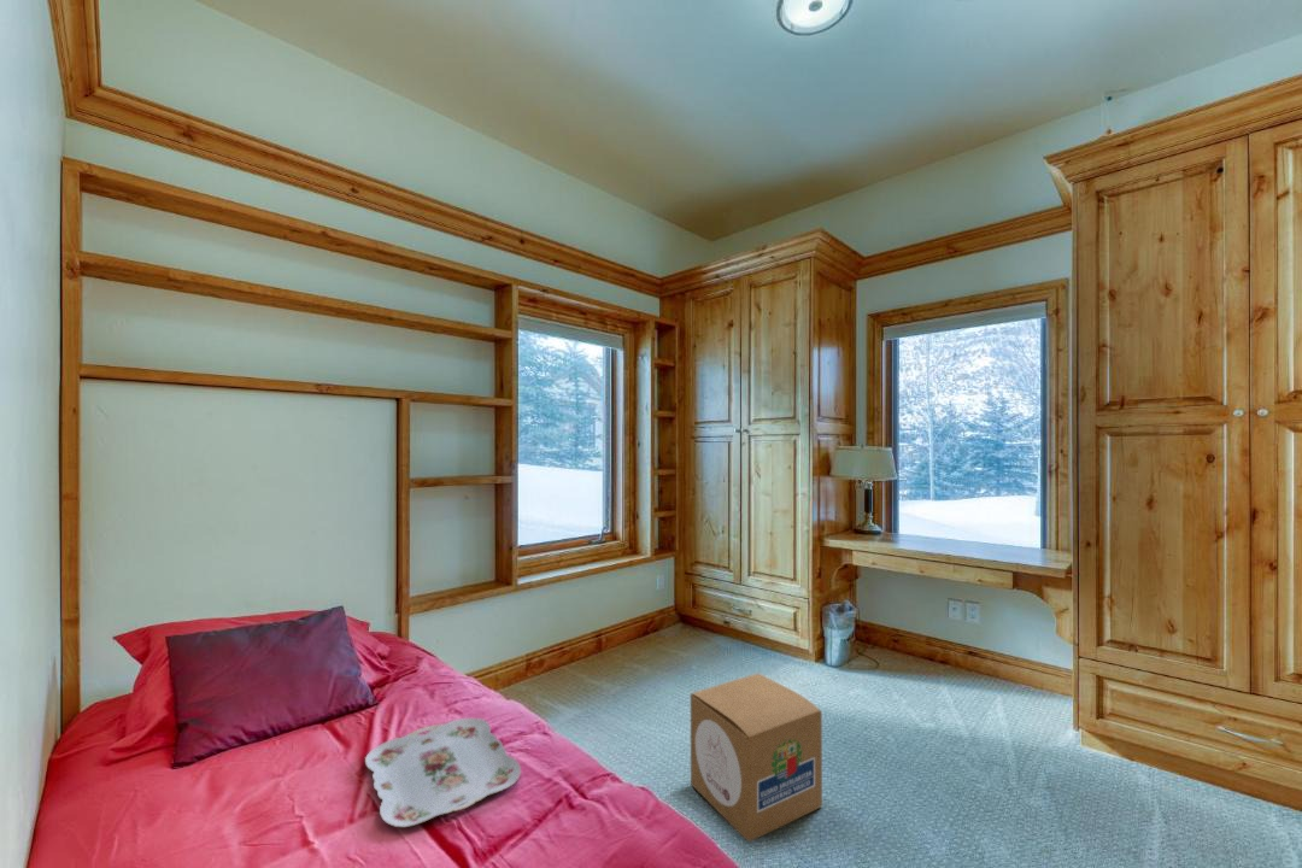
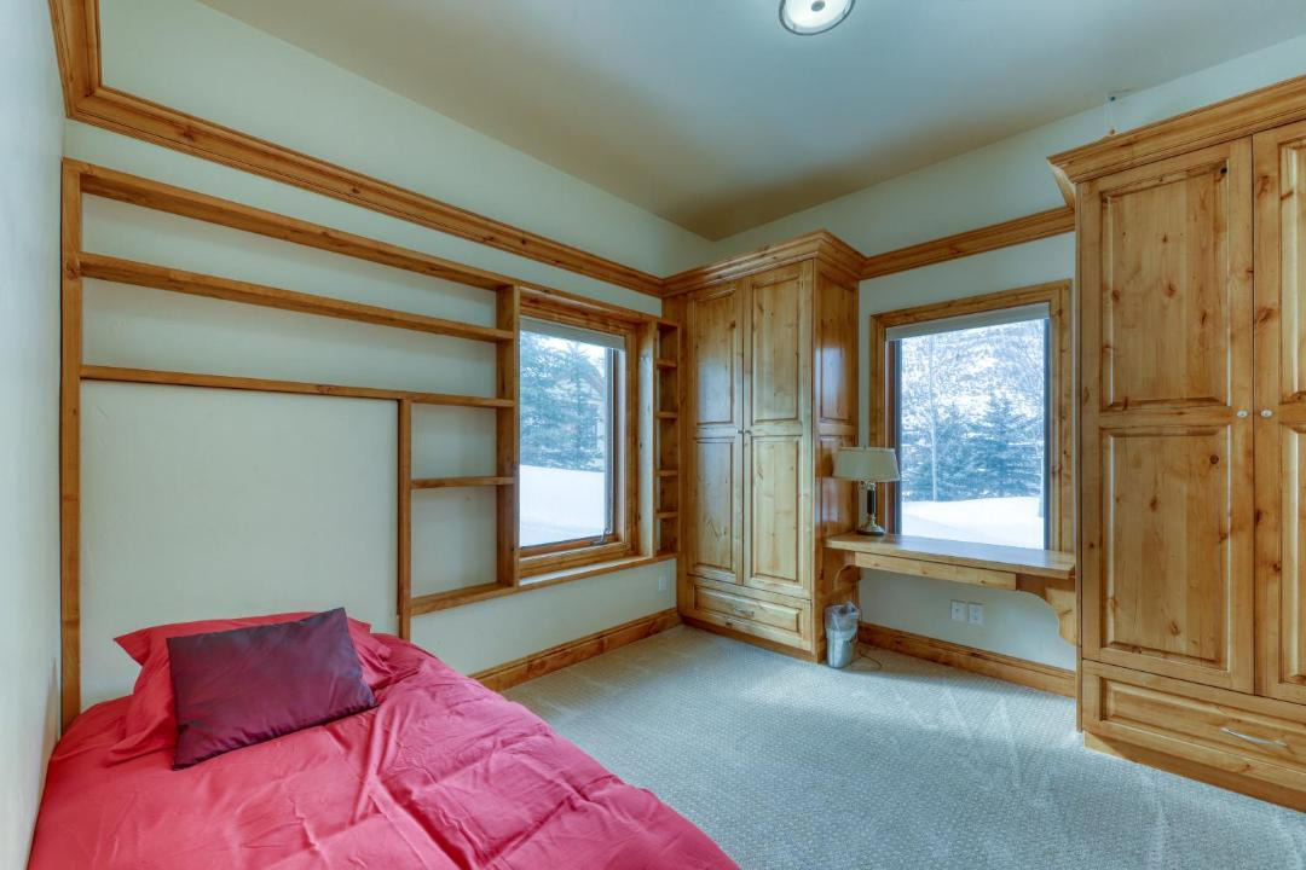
- cardboard box [690,673,823,843]
- serving tray [364,717,522,828]
